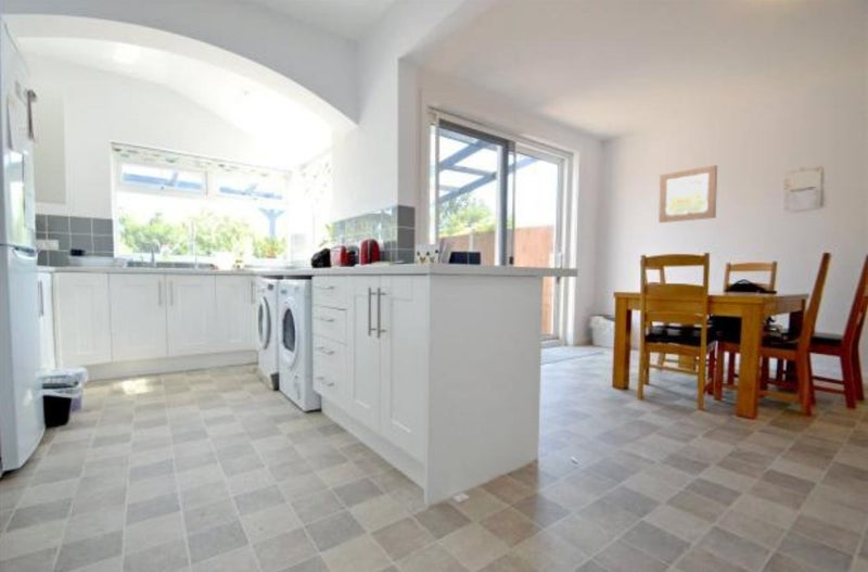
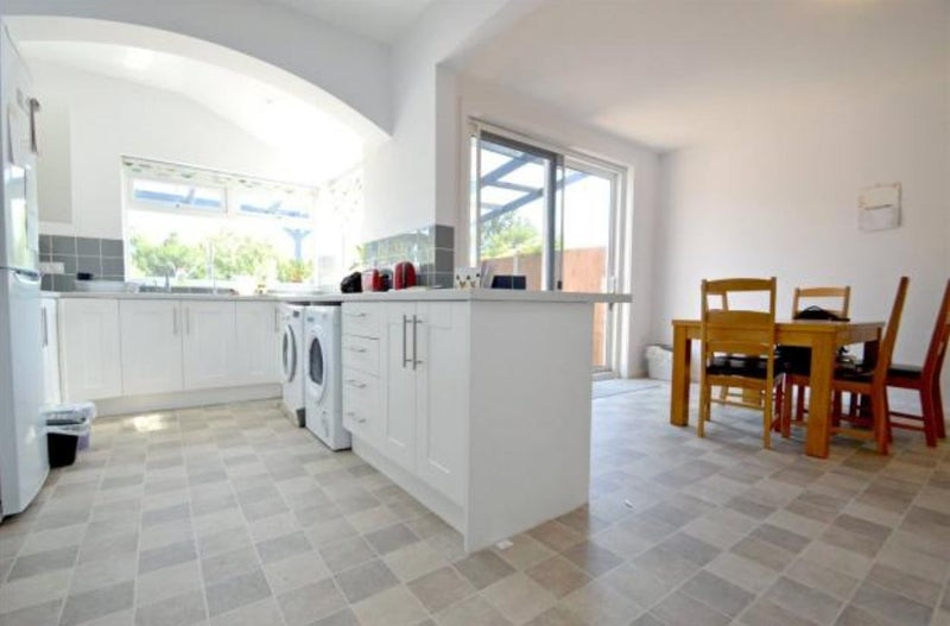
- wall art [658,164,718,224]
